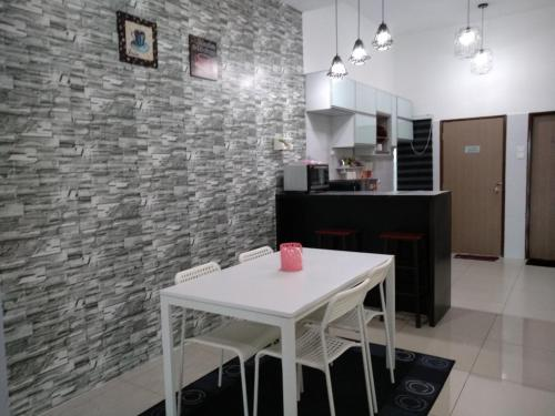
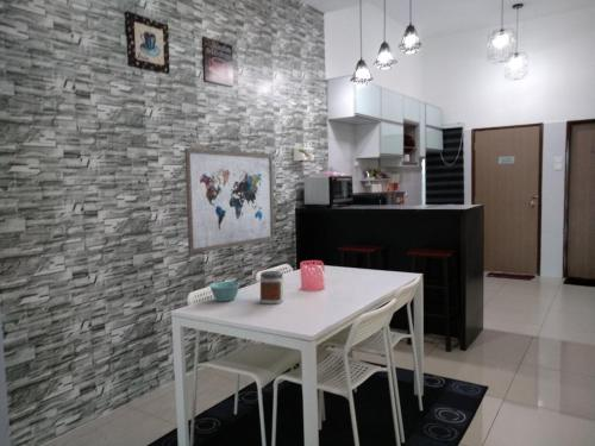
+ wall art [183,146,276,255]
+ jar [258,270,284,304]
+ bowl [209,281,240,302]
